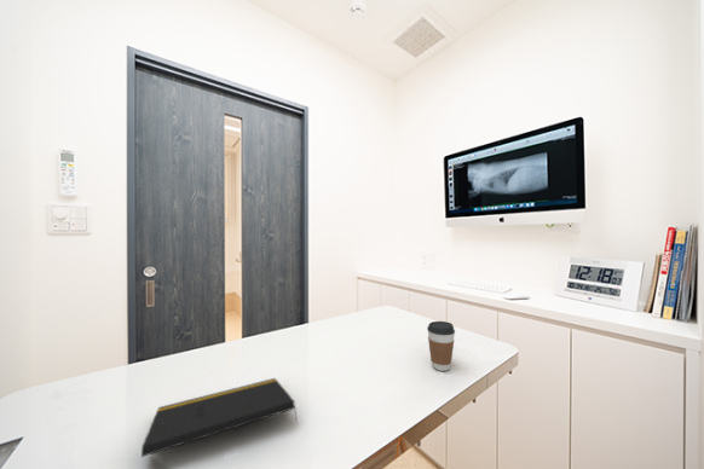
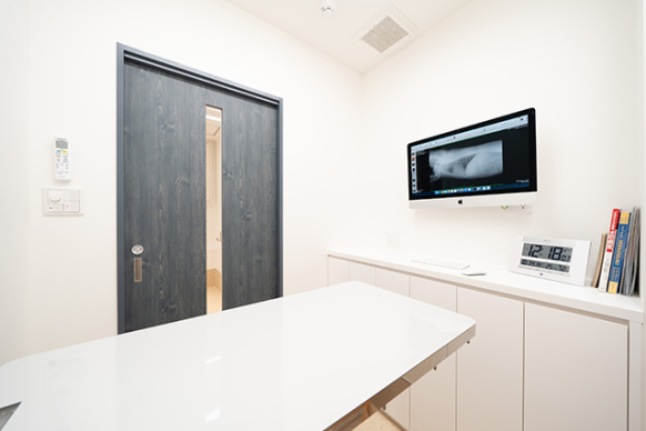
- notepad [140,377,299,458]
- coffee cup [426,320,456,372]
